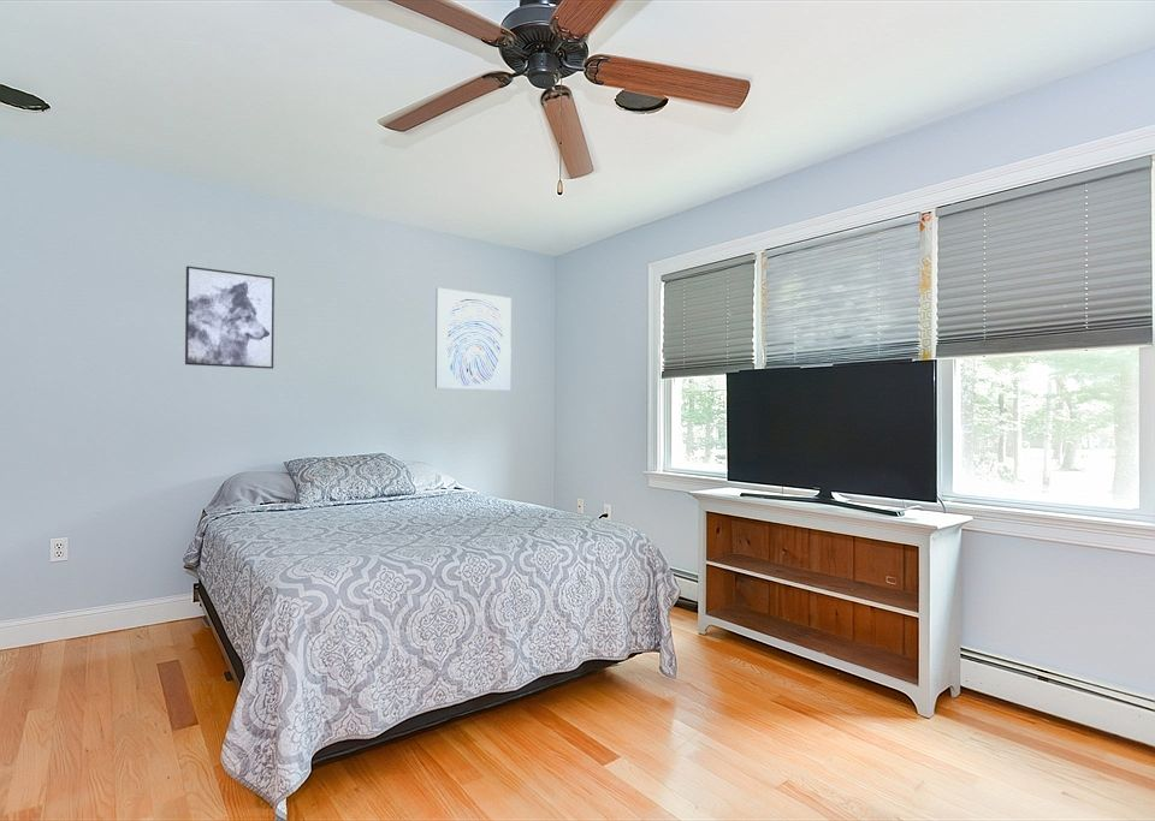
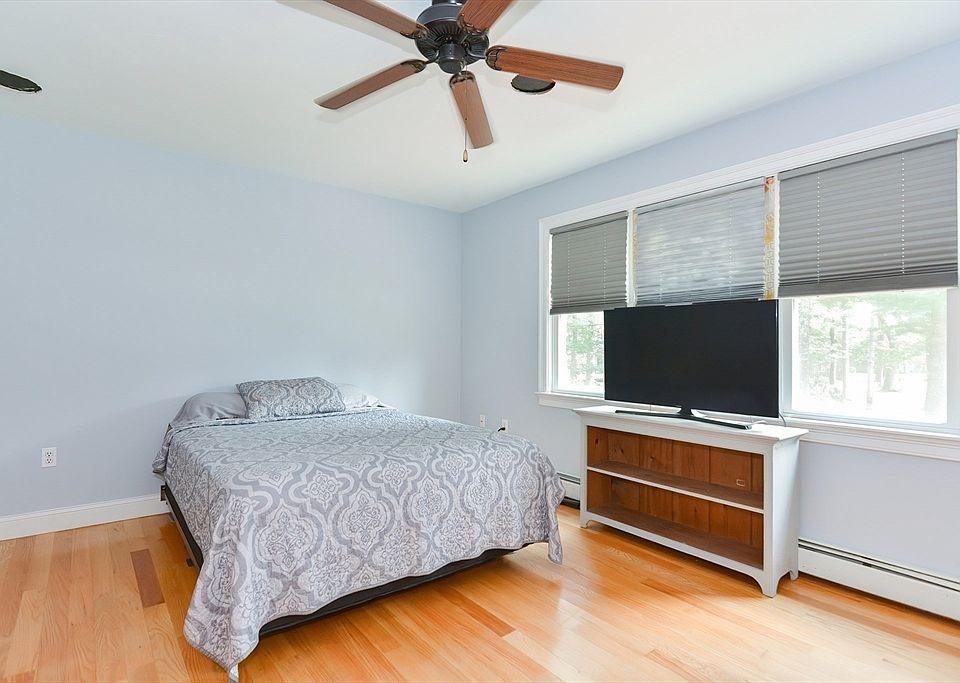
- wall art [184,264,276,370]
- wall art [434,287,513,392]
